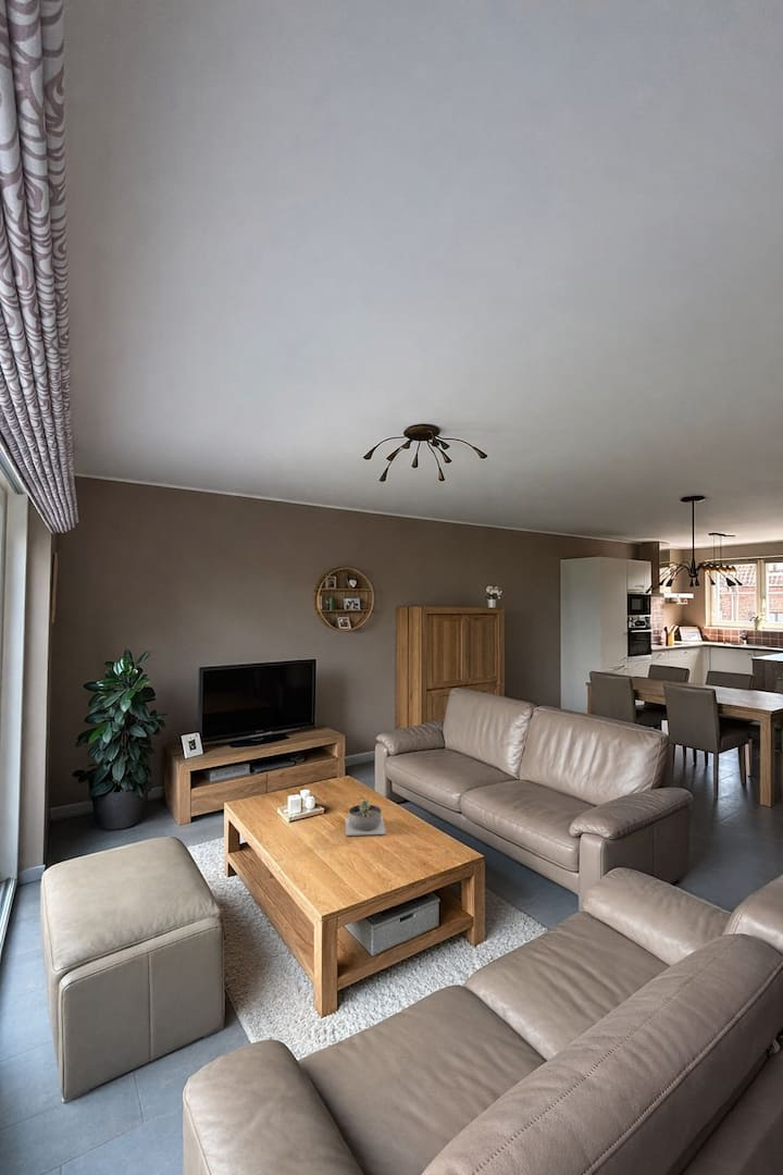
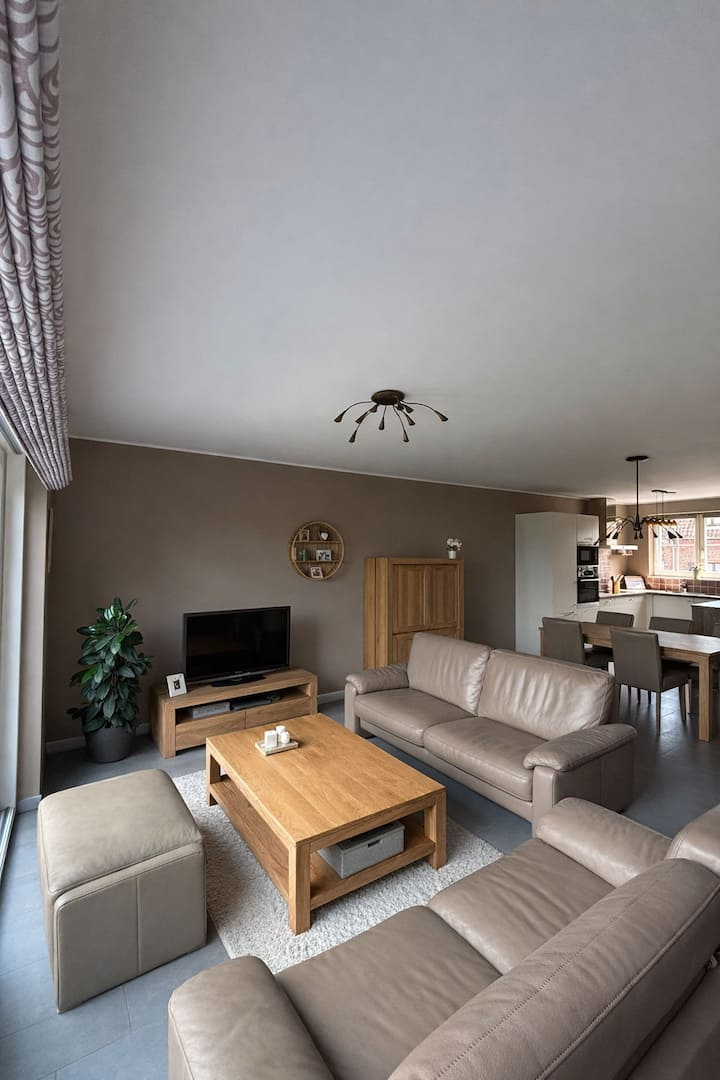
- succulent planter [345,799,387,837]
